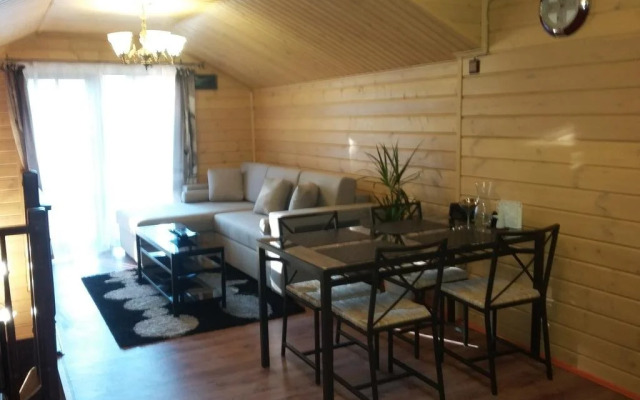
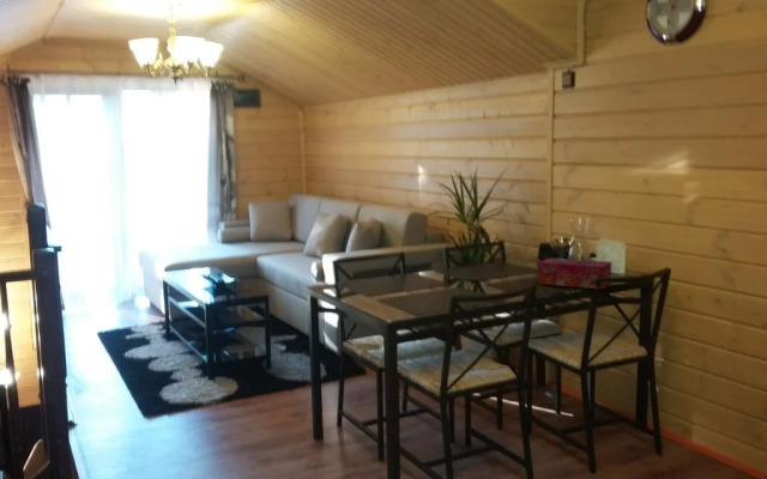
+ tissue box [537,256,612,290]
